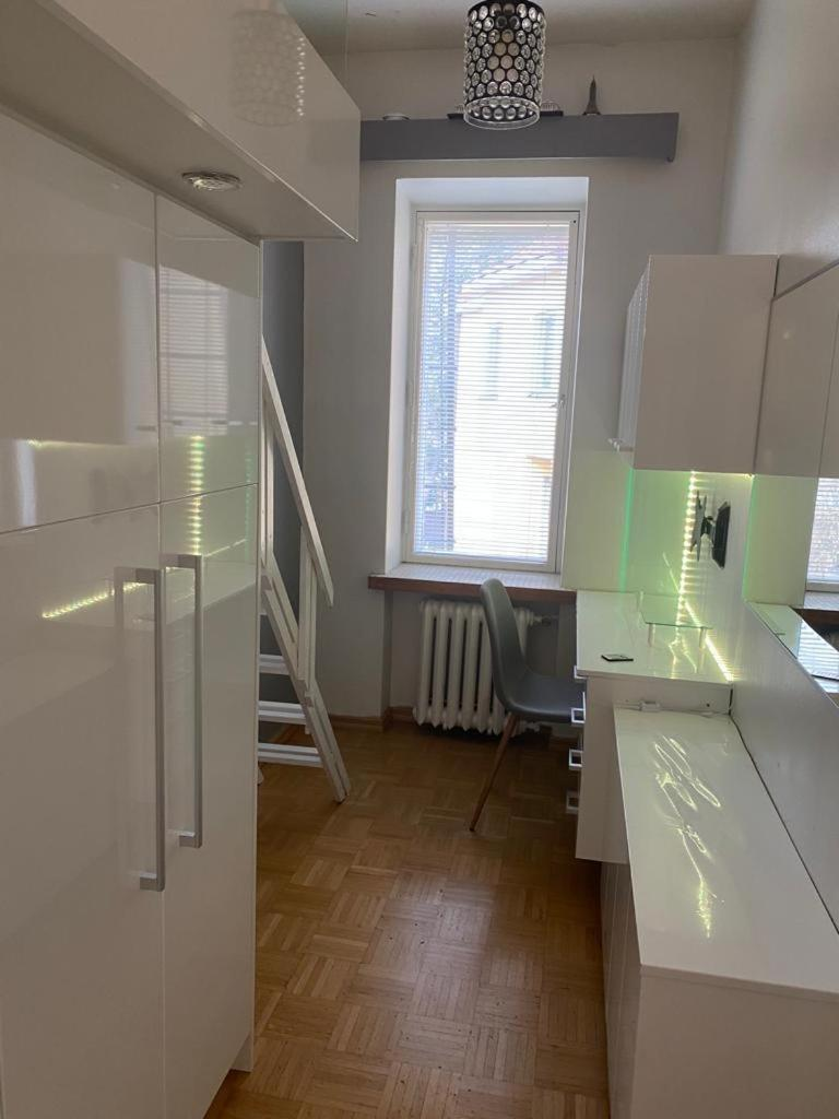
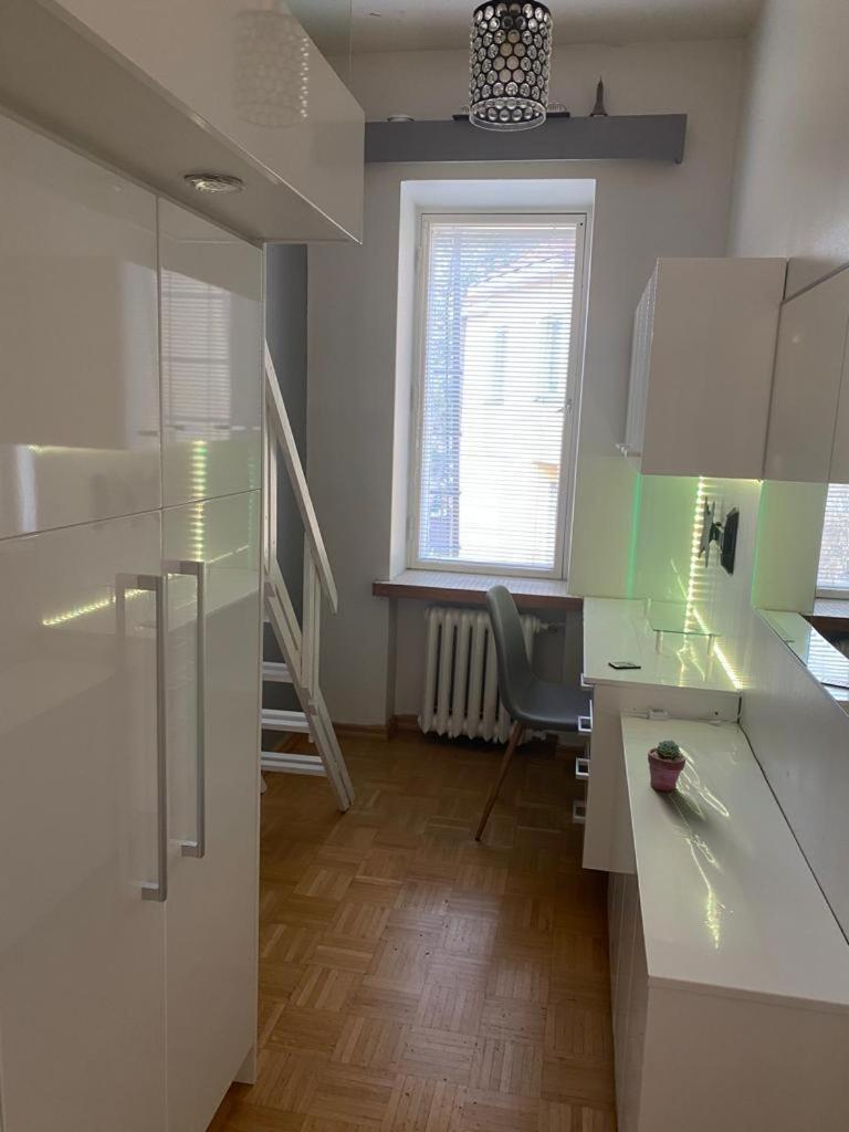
+ potted succulent [647,740,686,793]
